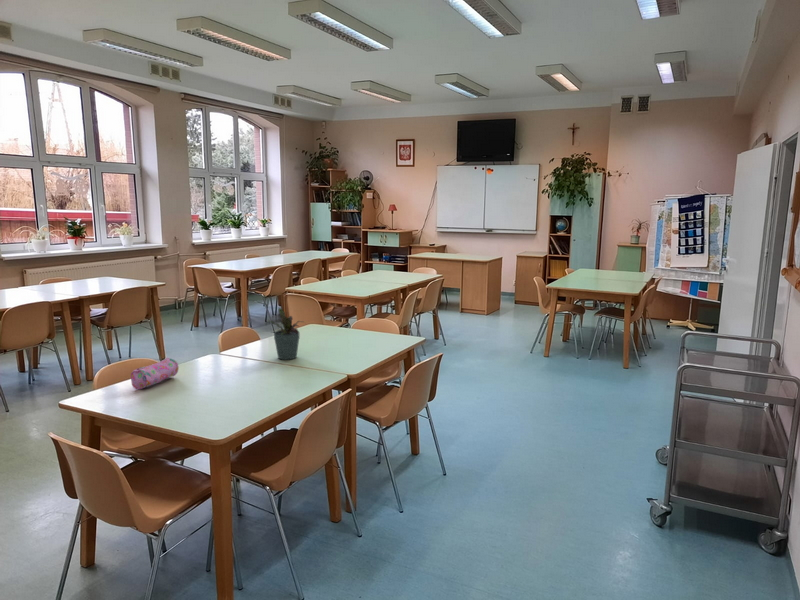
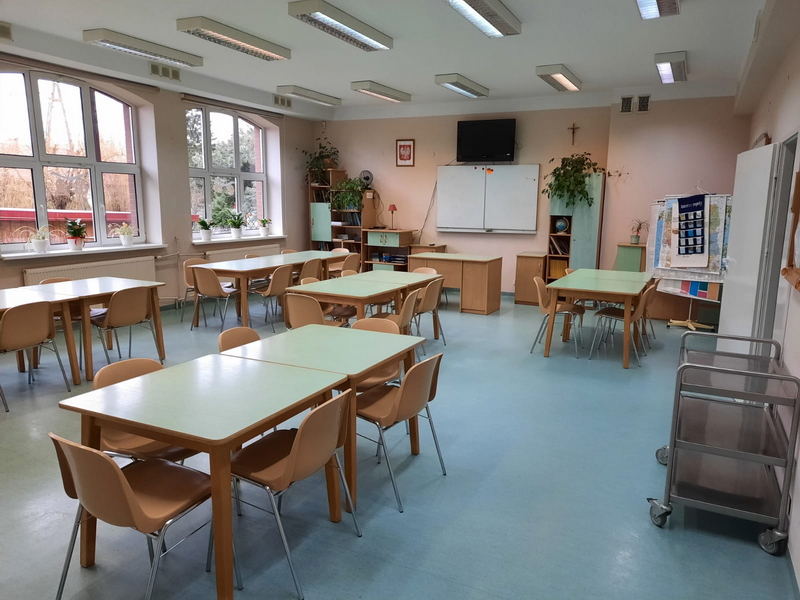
- potted plant [268,307,307,361]
- pencil case [130,357,179,390]
